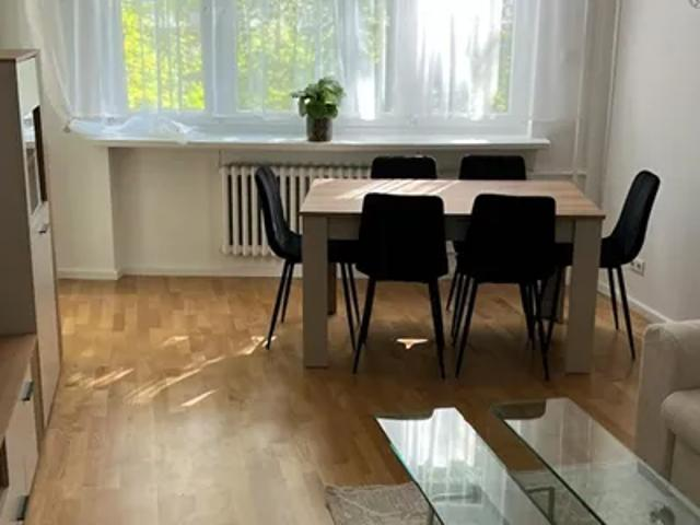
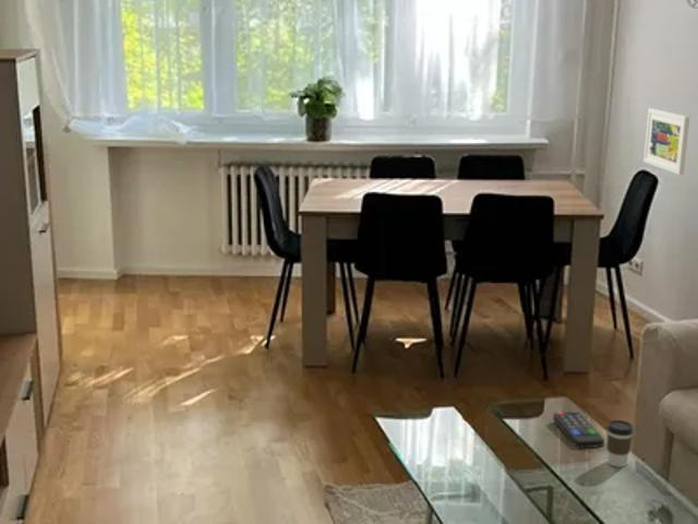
+ remote control [552,410,605,449]
+ coffee cup [605,419,635,468]
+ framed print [642,107,690,176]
